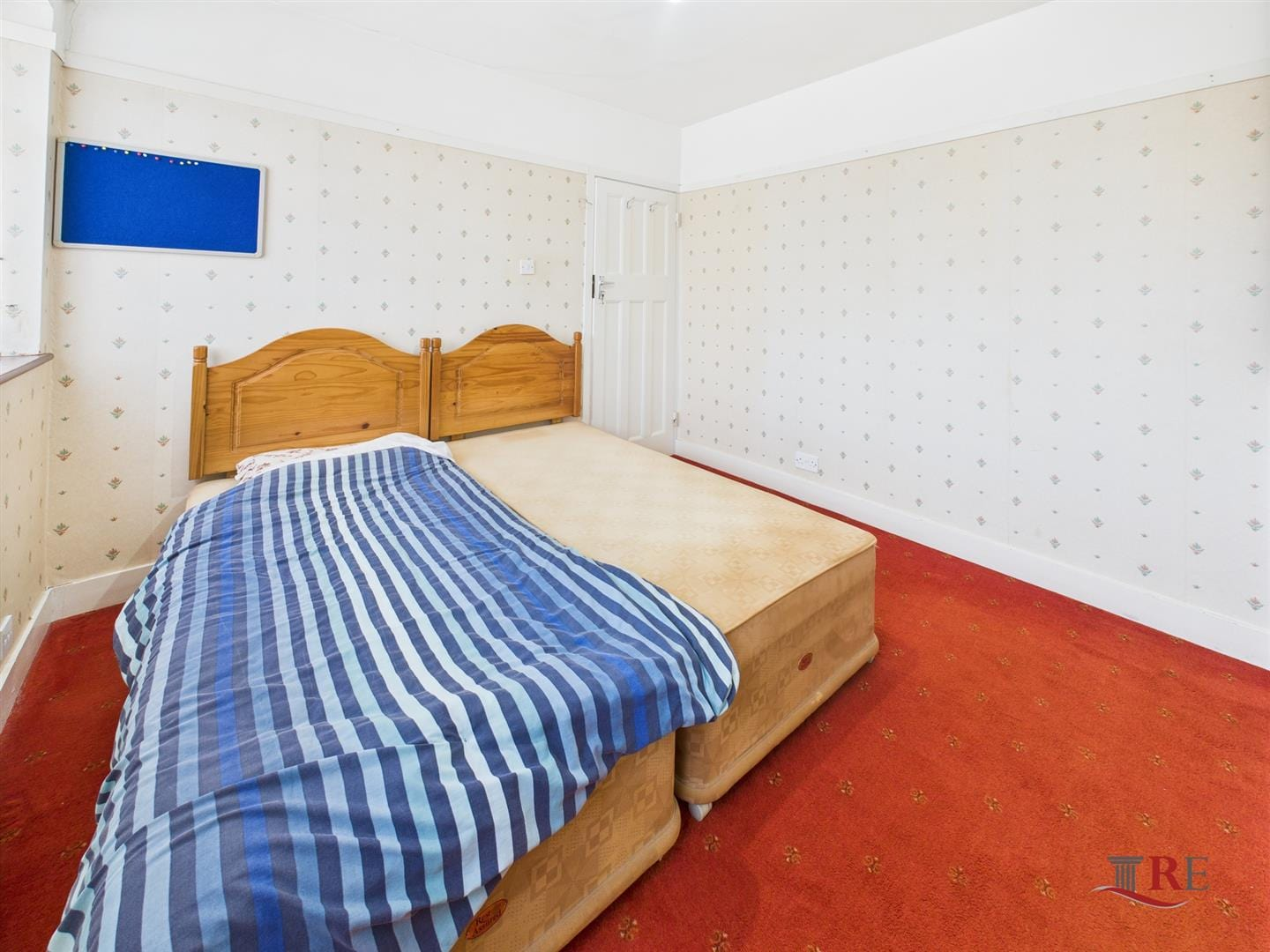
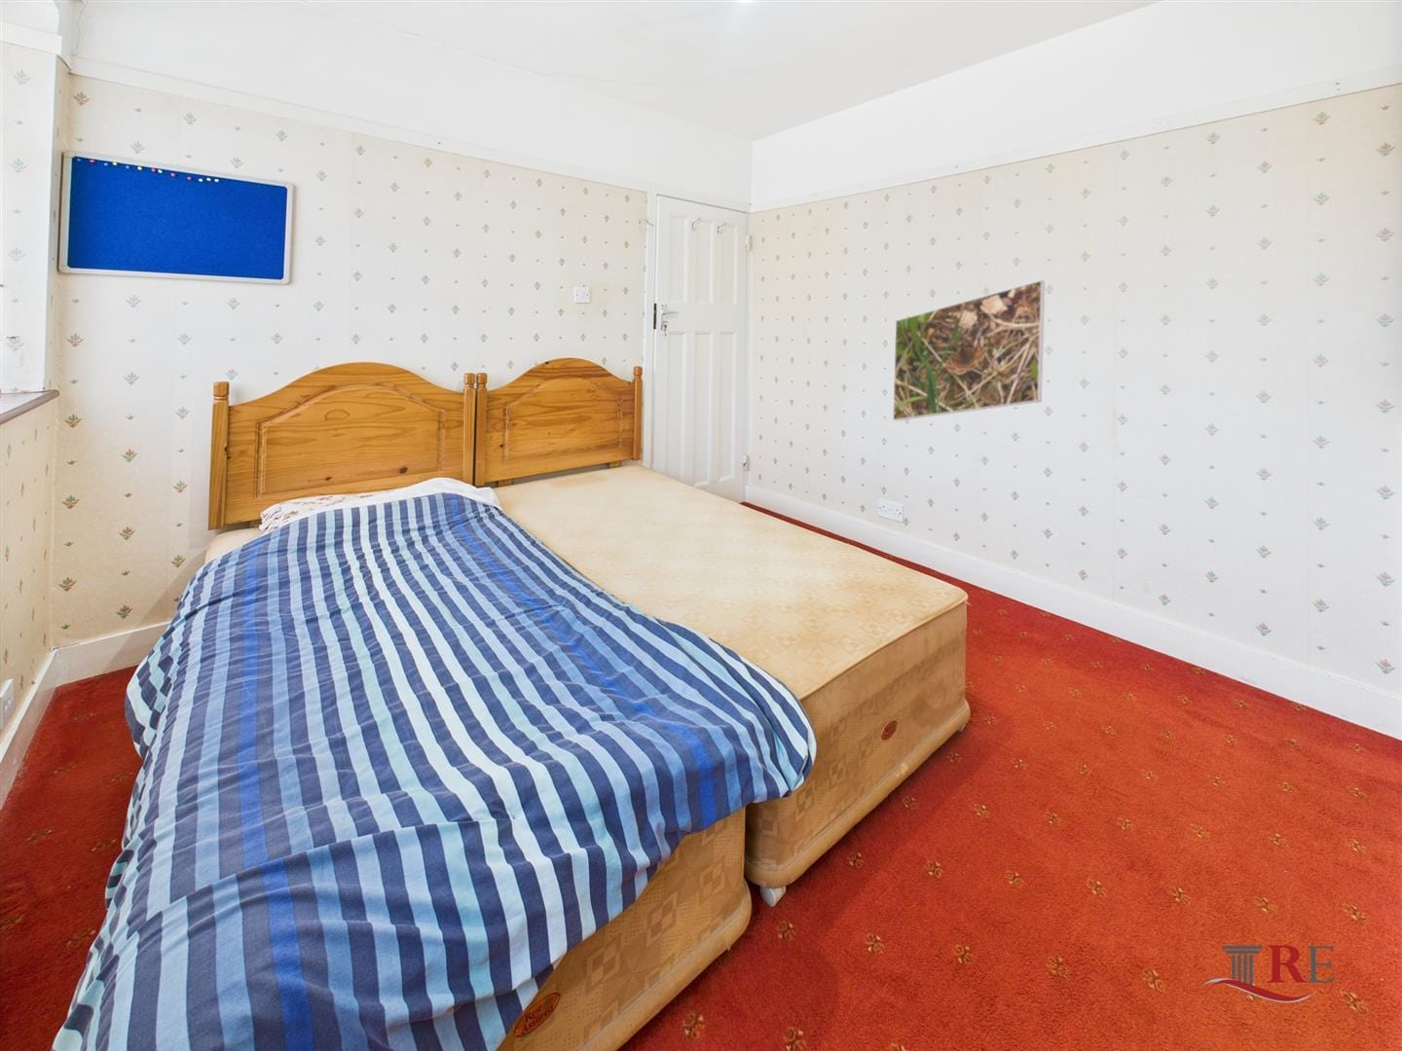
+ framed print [892,279,1045,422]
